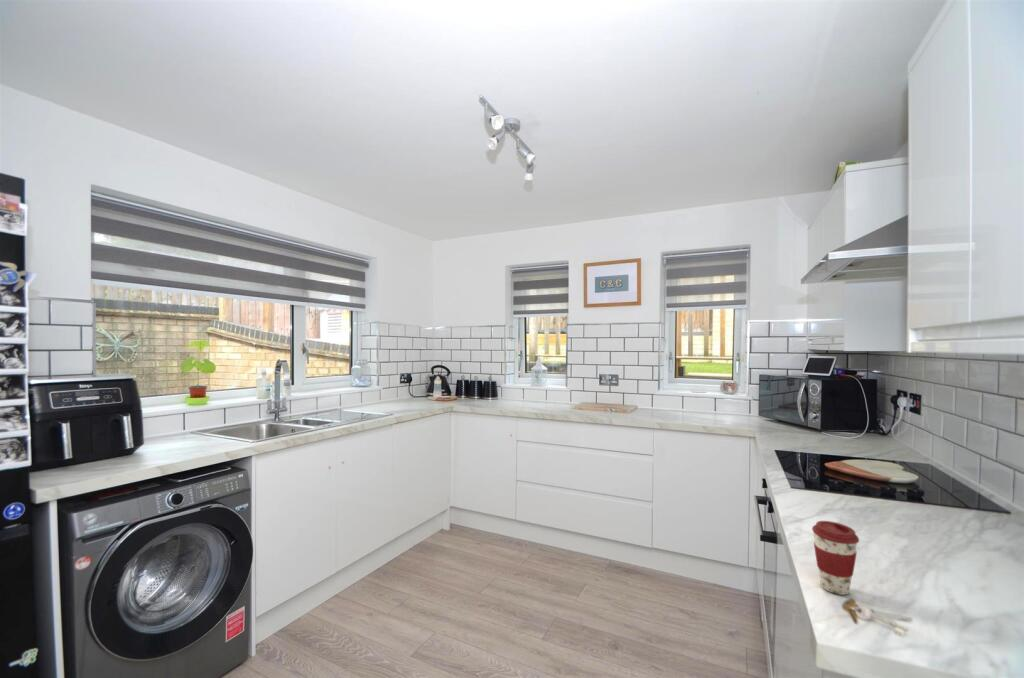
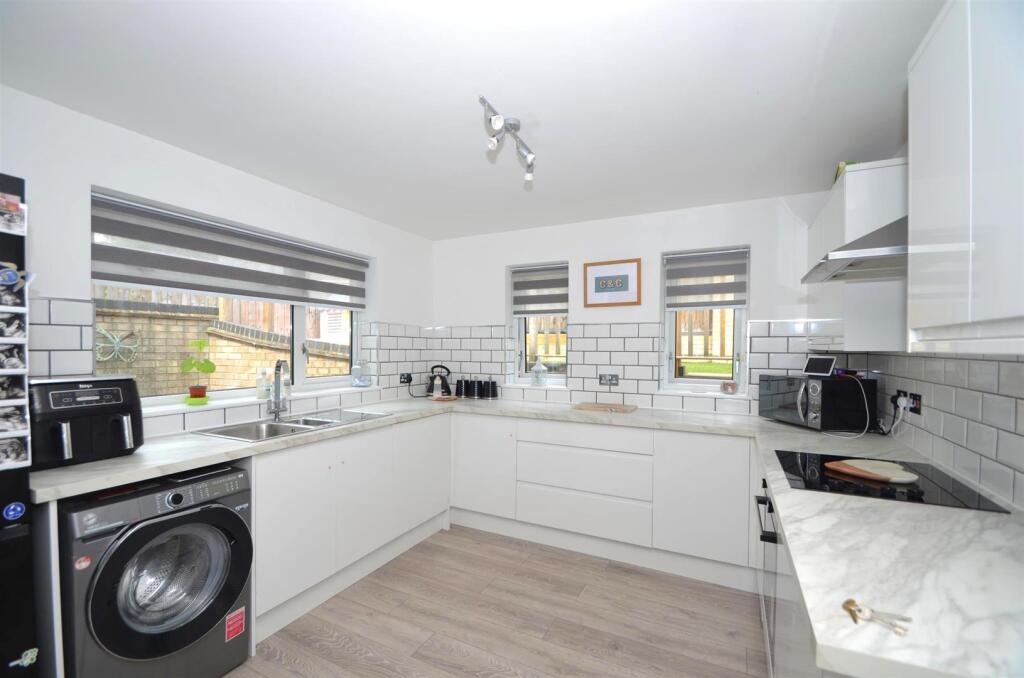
- coffee cup [811,520,860,596]
